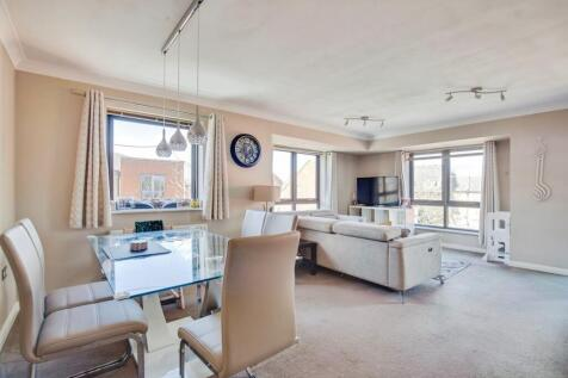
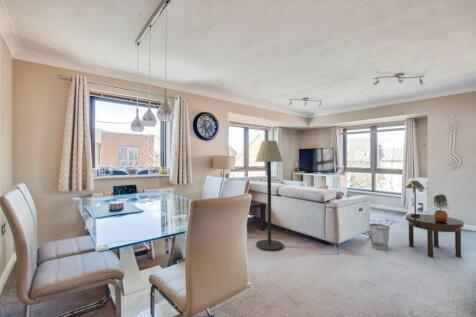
+ potted plant [433,193,450,222]
+ floor lamp [254,140,284,251]
+ wastebasket [368,223,390,251]
+ side table [405,213,465,258]
+ table lamp [404,180,426,217]
